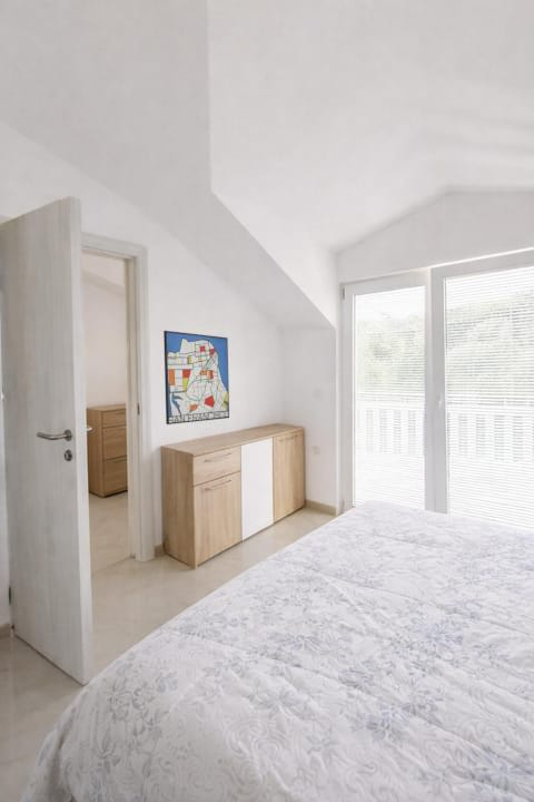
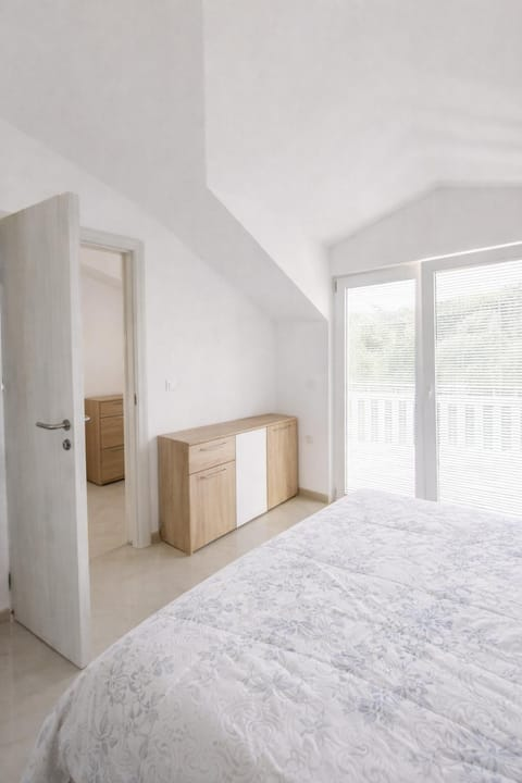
- wall art [162,330,230,426]
